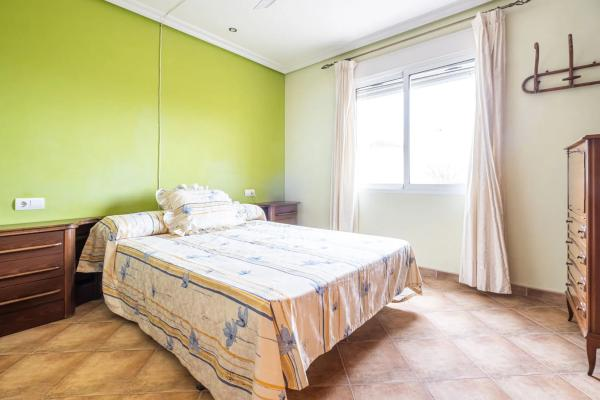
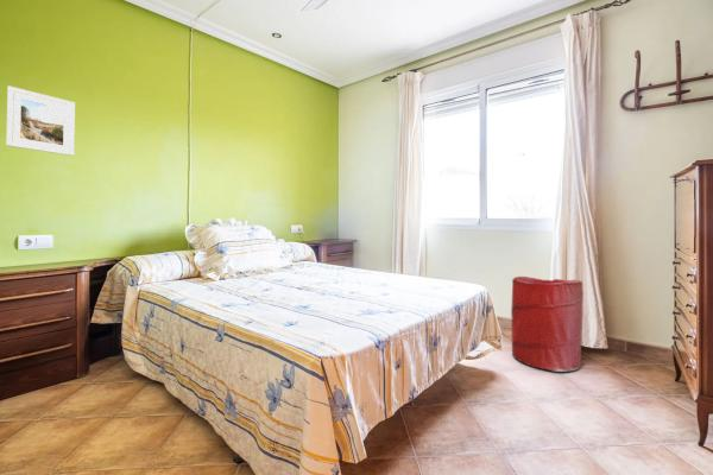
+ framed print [6,84,76,157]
+ laundry hamper [510,276,585,373]
